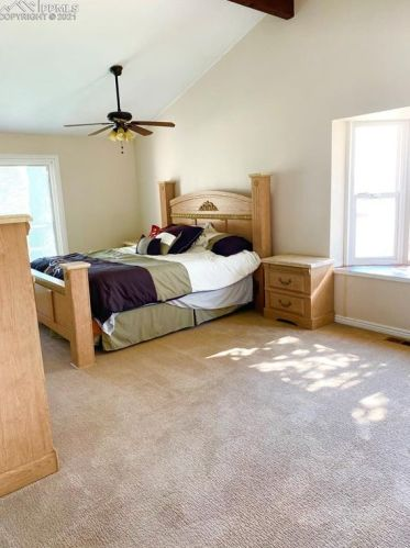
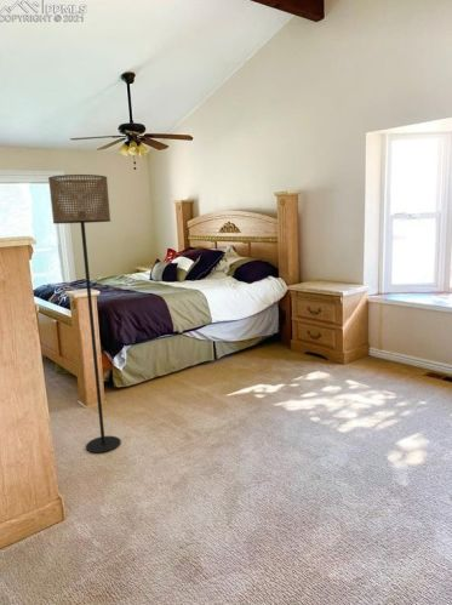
+ floor lamp [47,173,121,455]
